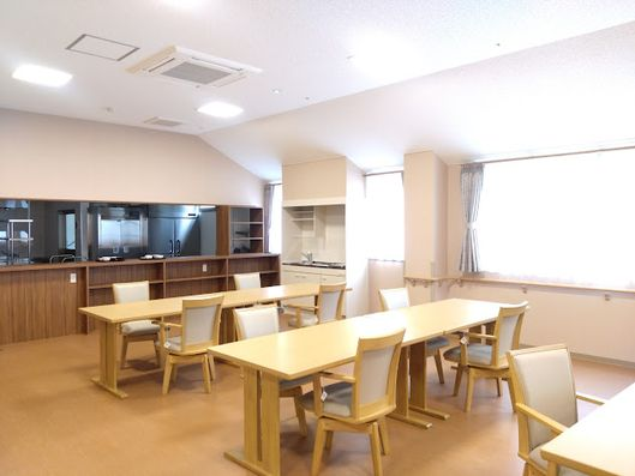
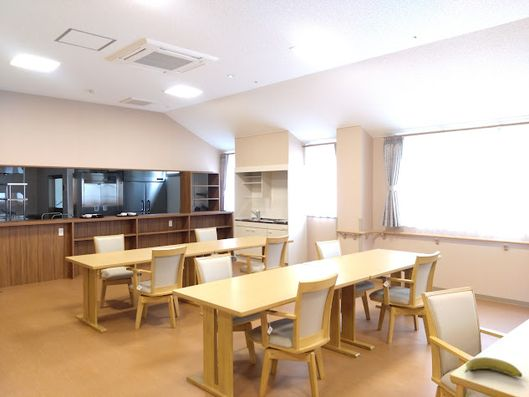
+ fruit [463,356,523,378]
